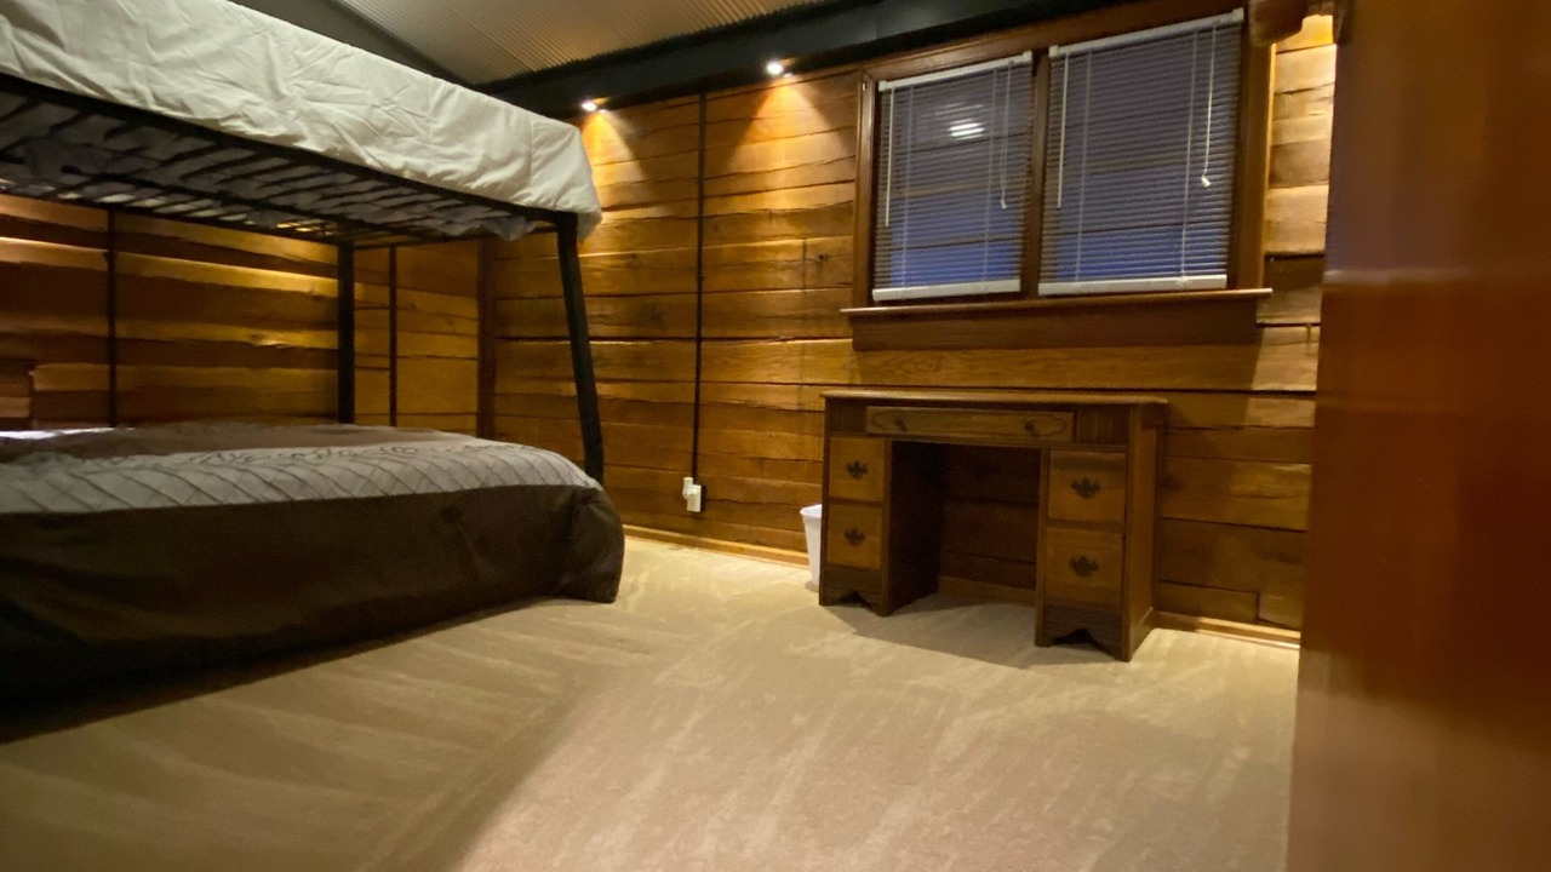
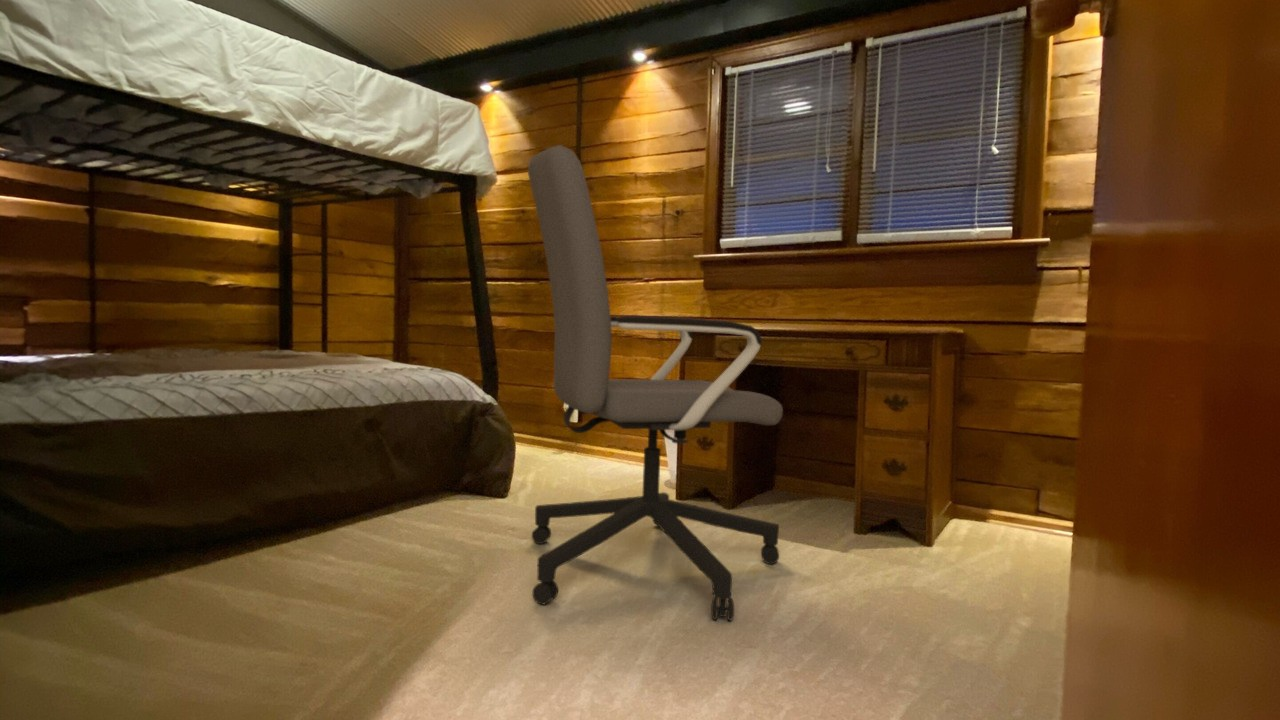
+ office chair [527,144,784,622]
